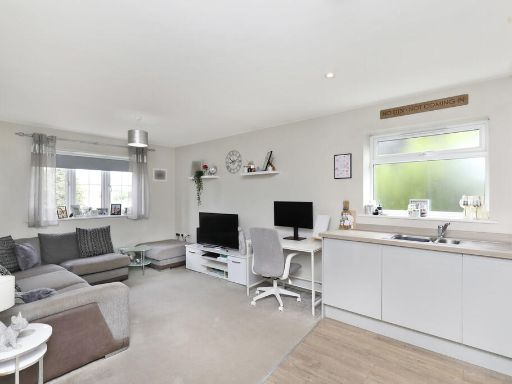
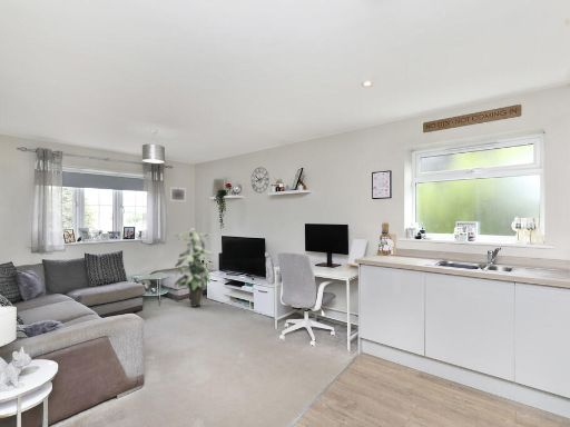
+ indoor plant [174,227,215,308]
